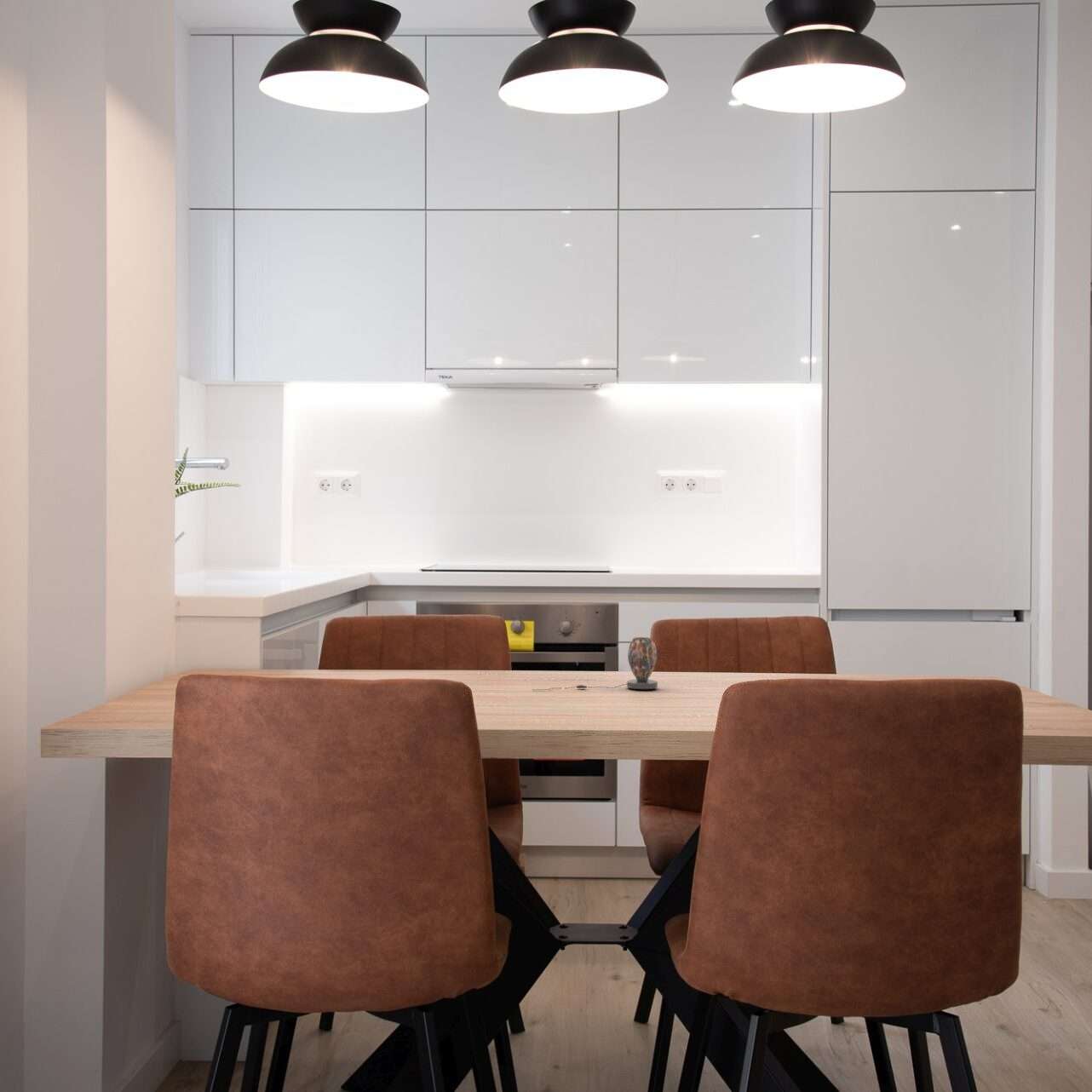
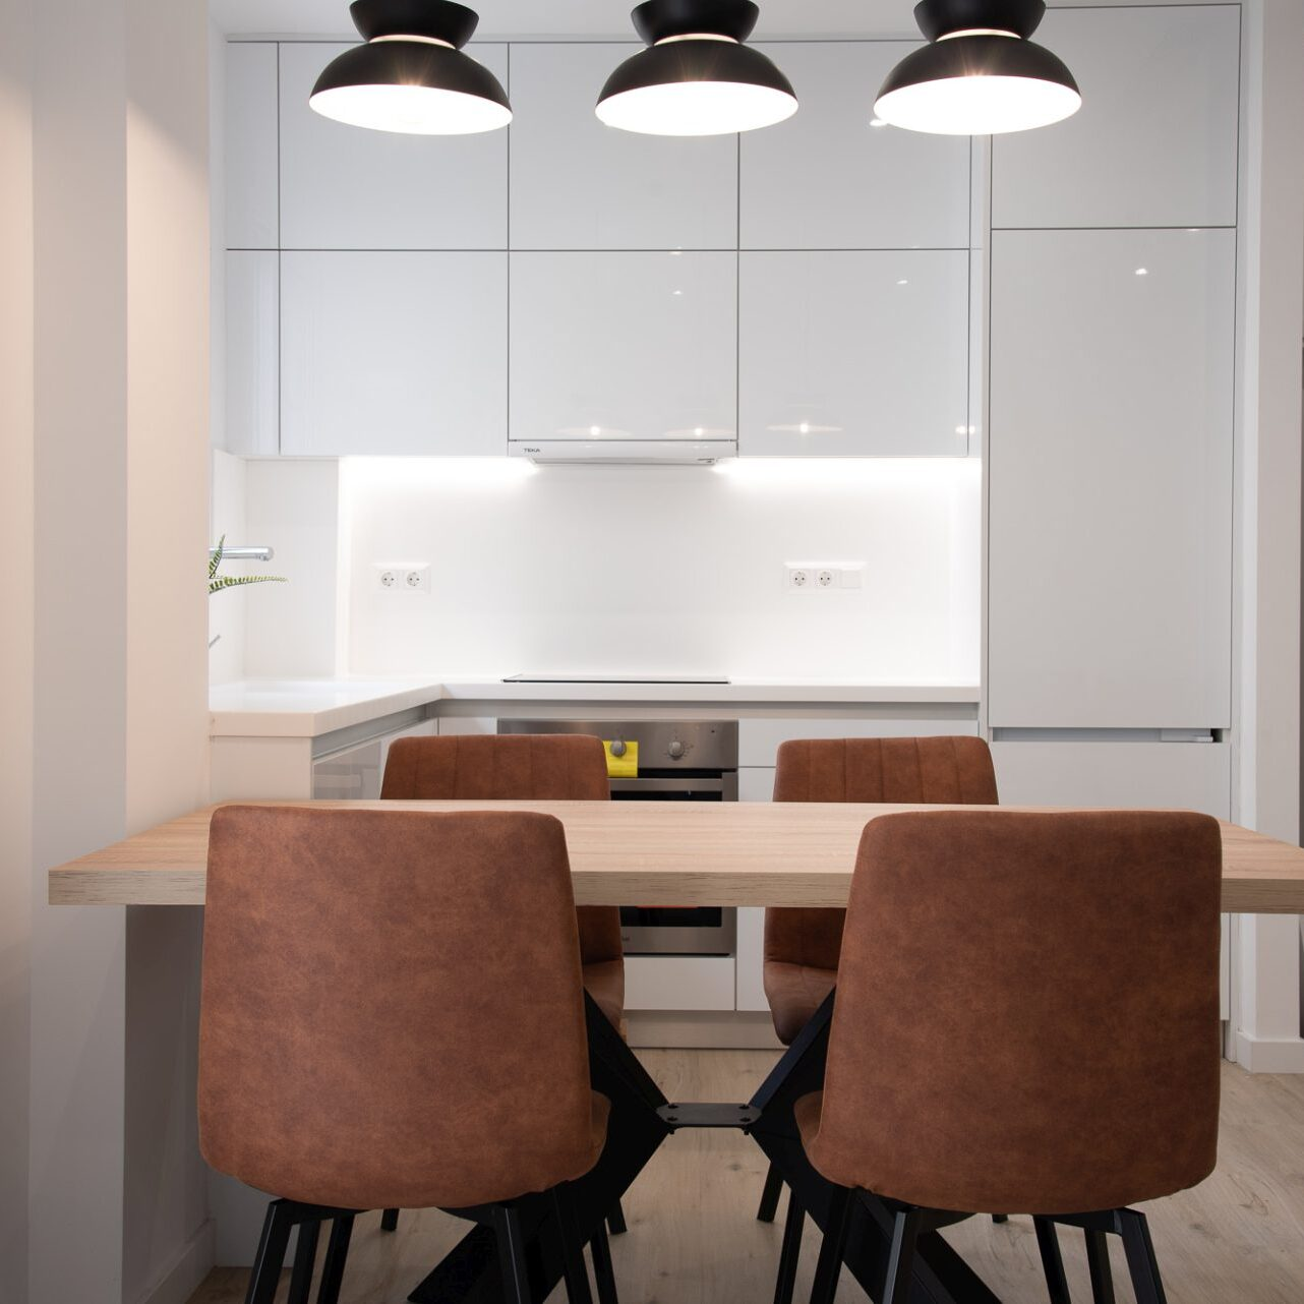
- decorative vase [532,636,658,691]
